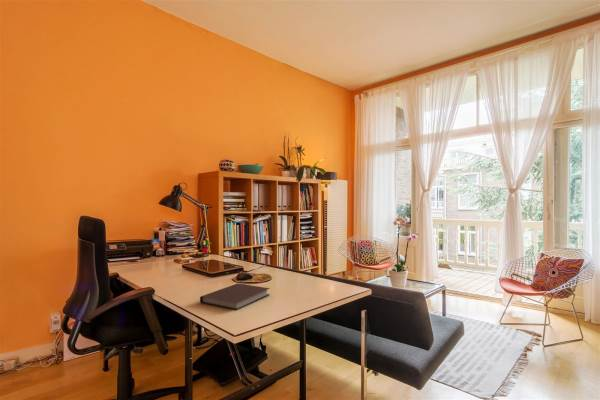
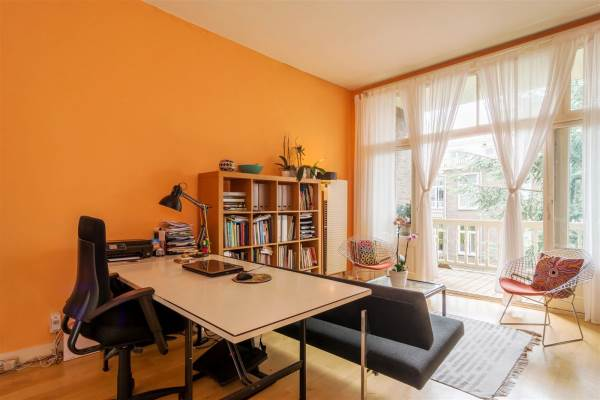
- notebook [199,282,271,311]
